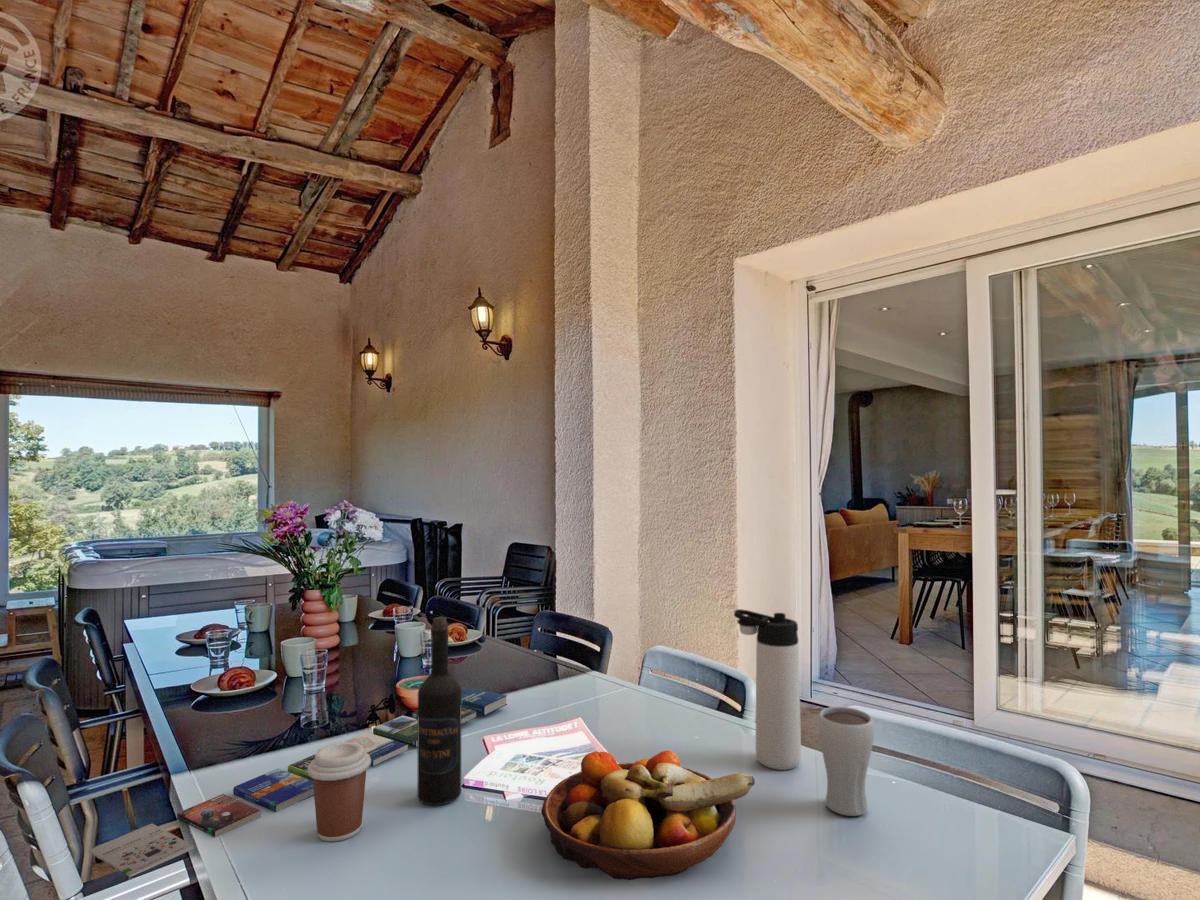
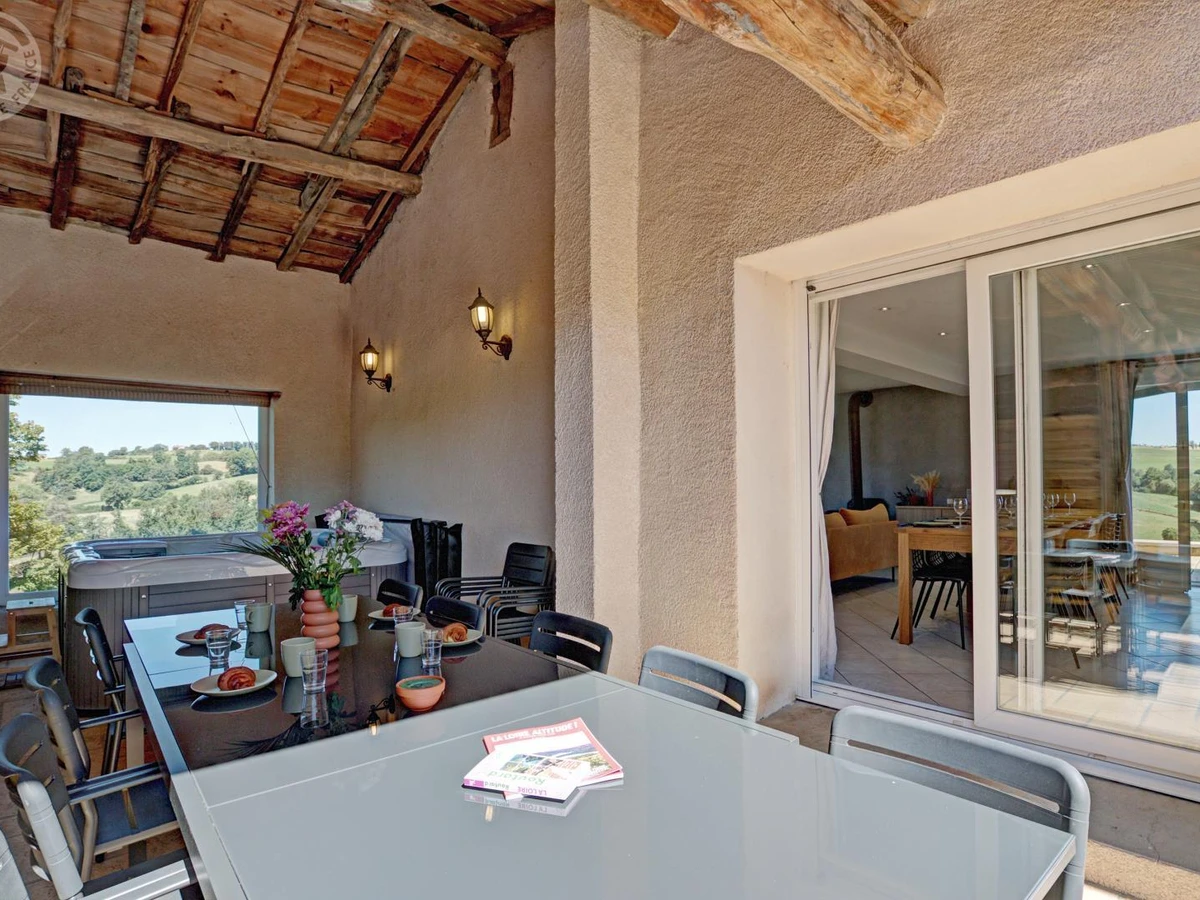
- book [88,686,508,878]
- thermos bottle [733,608,802,771]
- drinking glass [817,706,875,817]
- fruit bowl [541,750,756,881]
- coffee cup [308,741,371,843]
- wine bottle [416,616,462,806]
